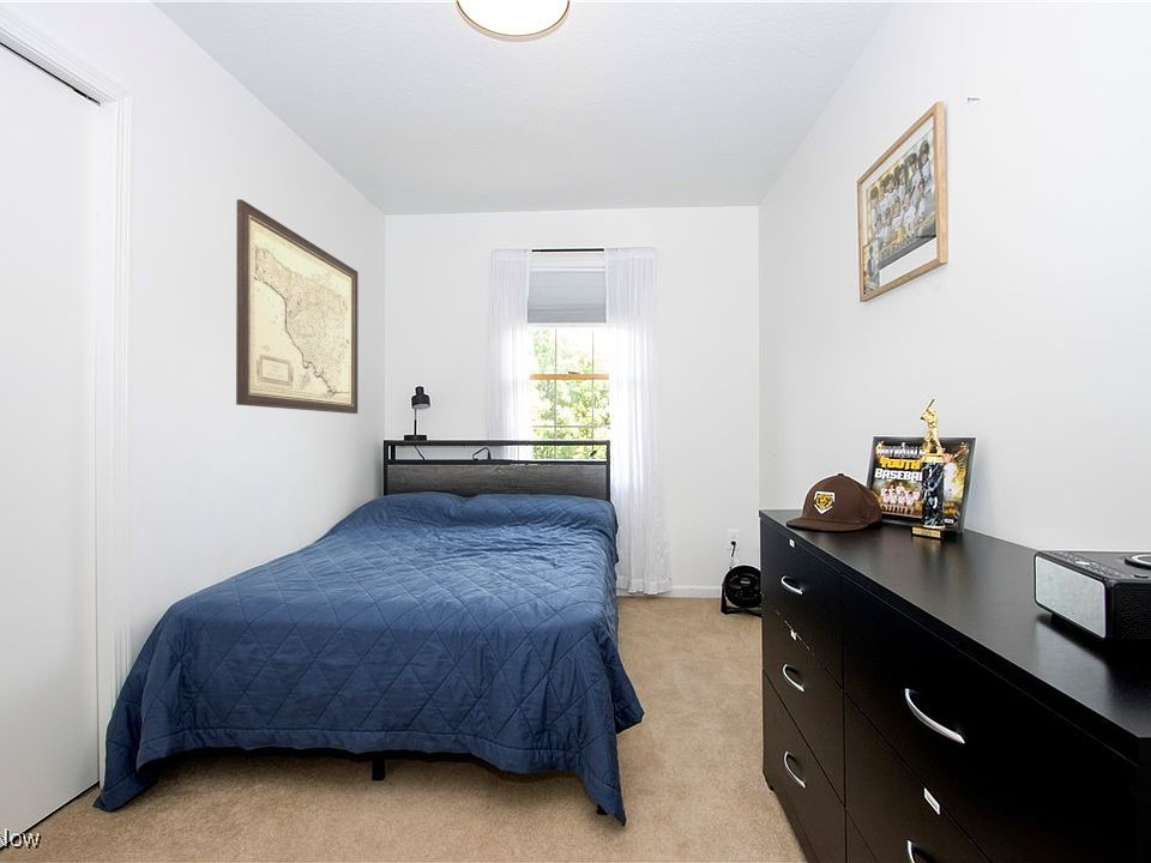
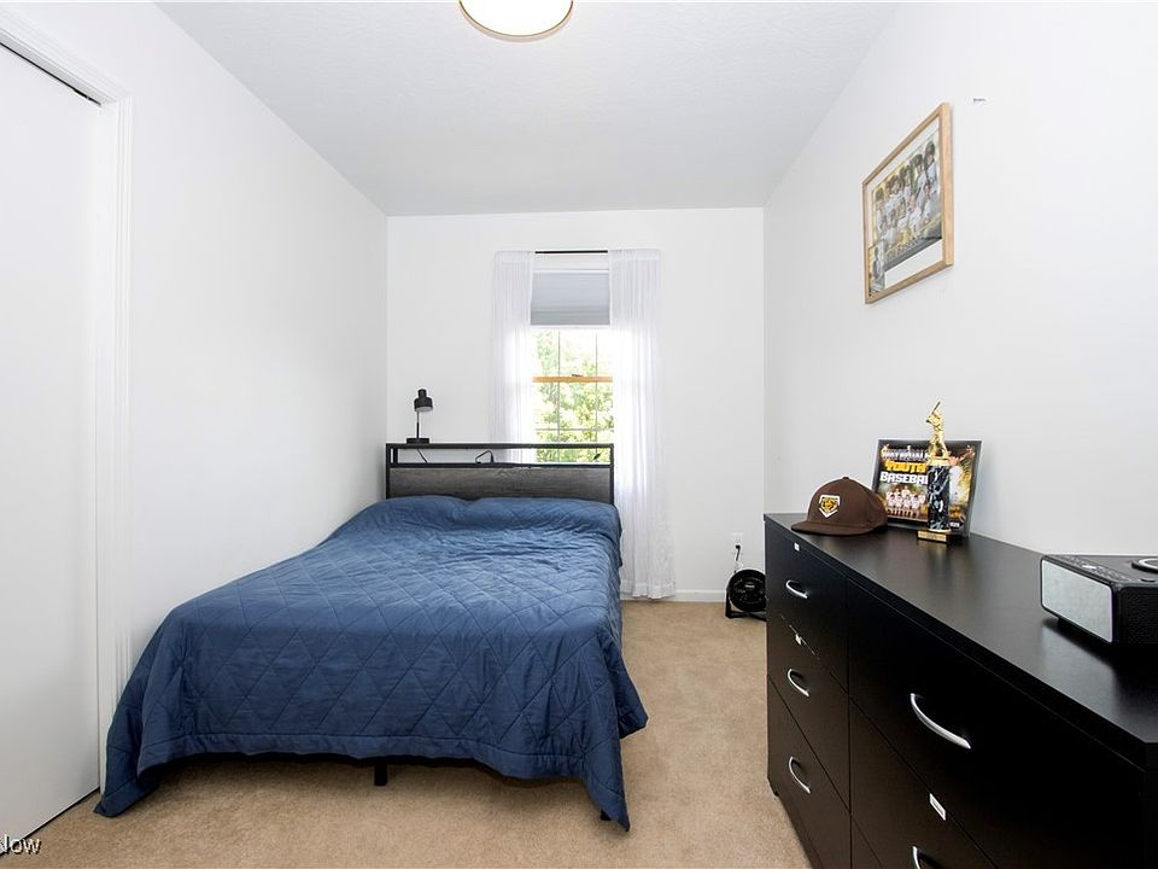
- wall art [235,198,360,415]
